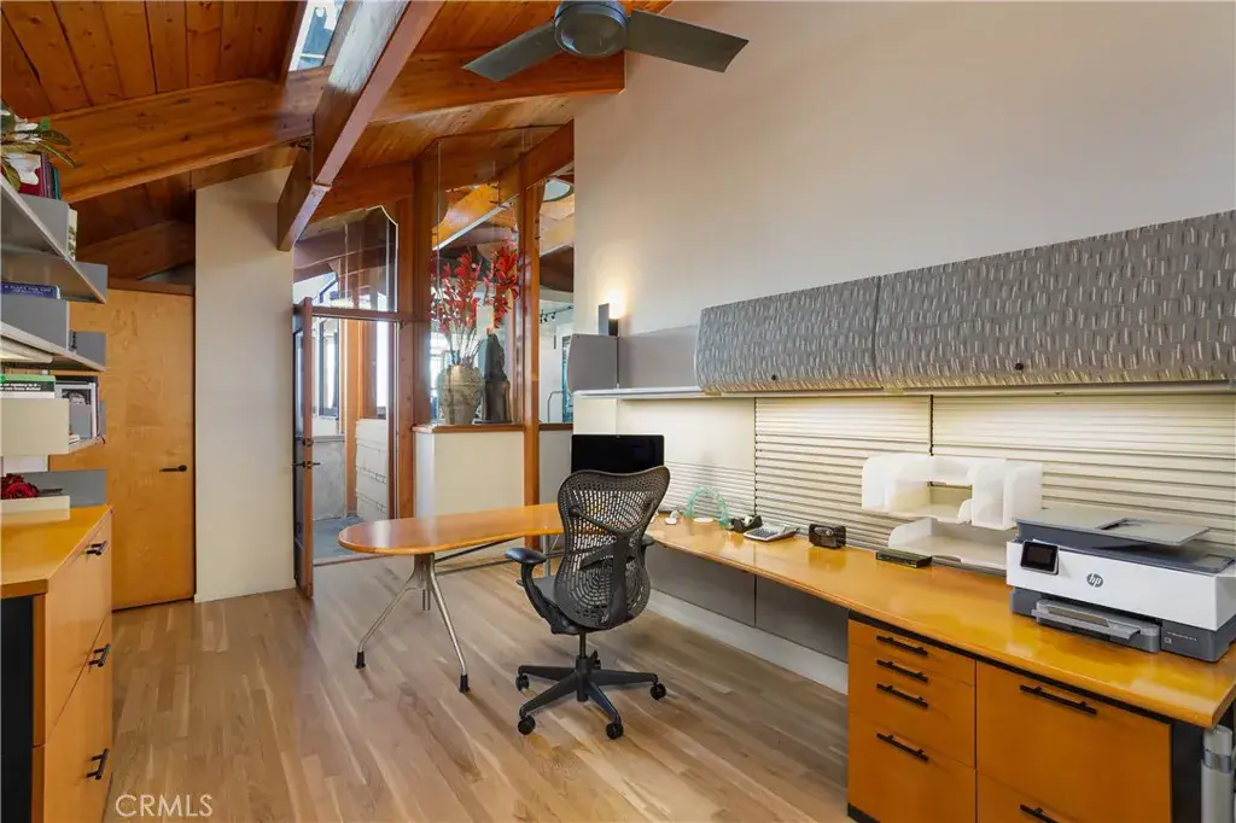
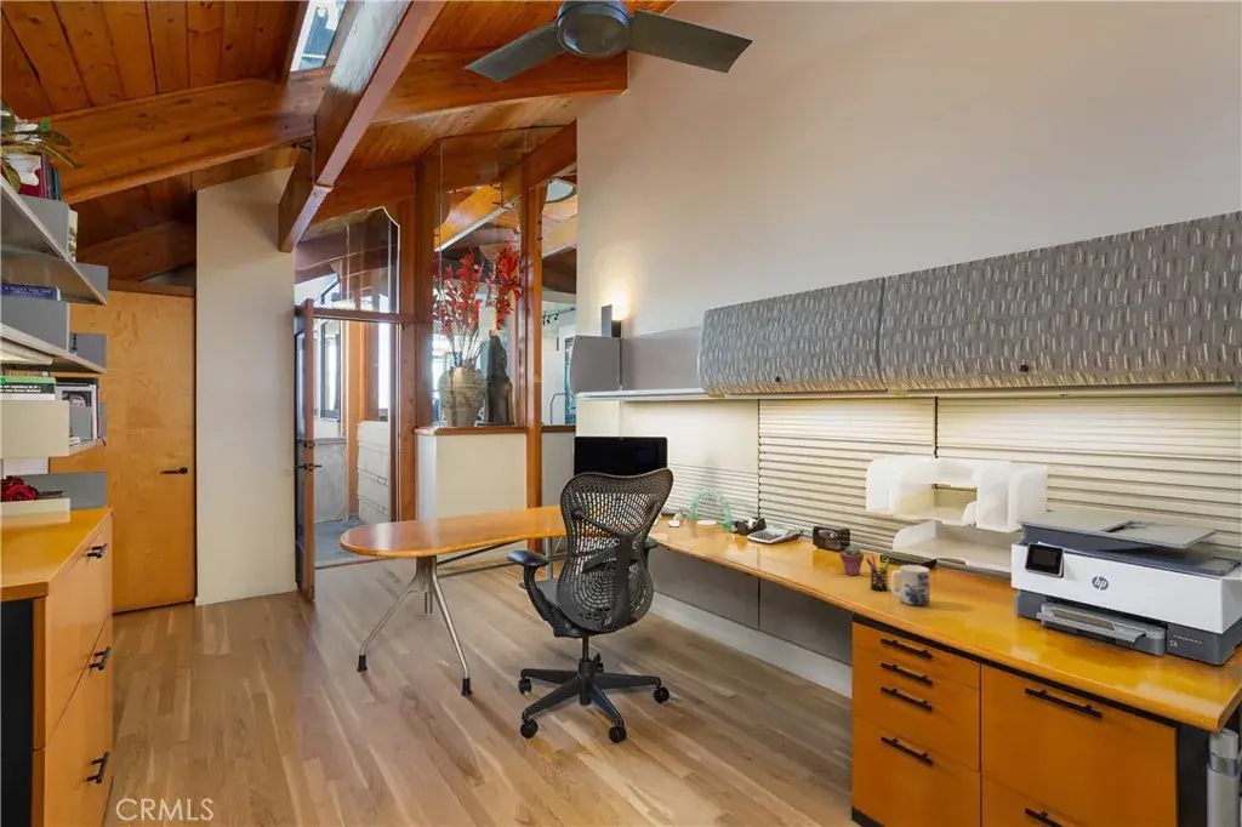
+ mug [889,564,930,606]
+ potted succulent [839,543,865,577]
+ pen holder [865,555,890,592]
